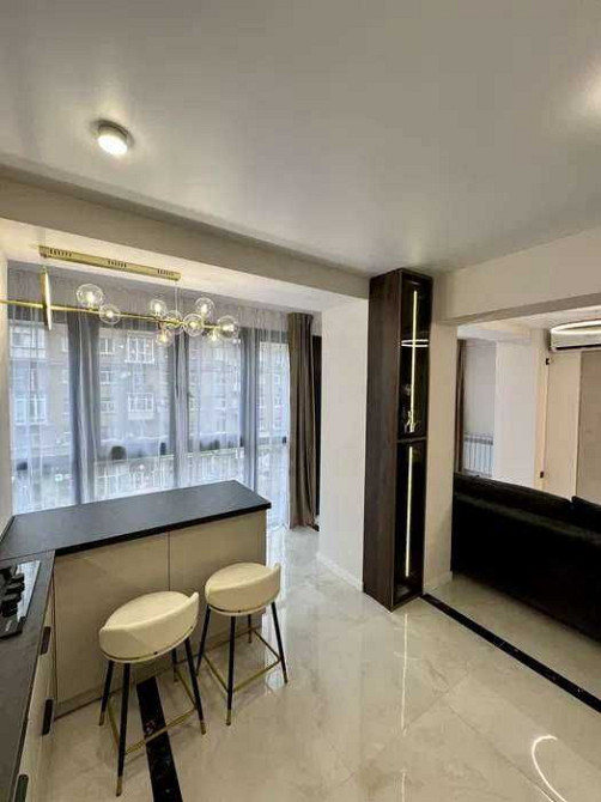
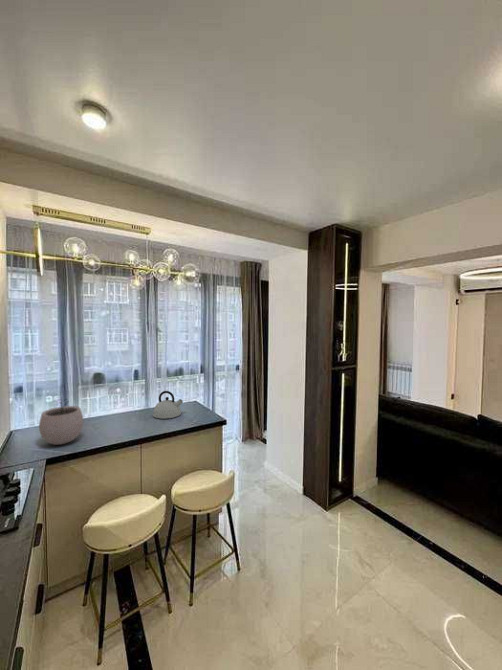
+ kettle [152,390,184,420]
+ plant pot [38,397,84,446]
